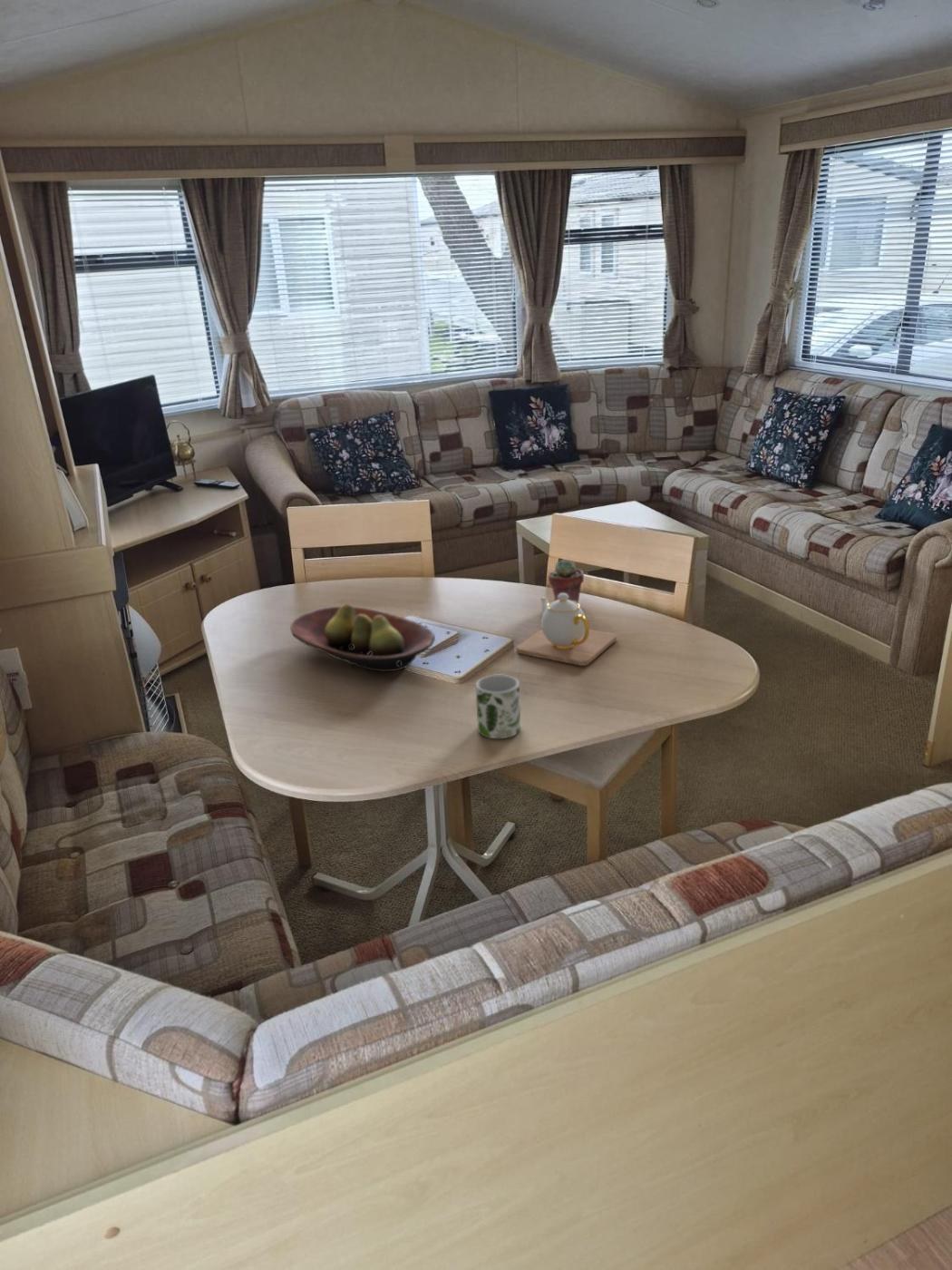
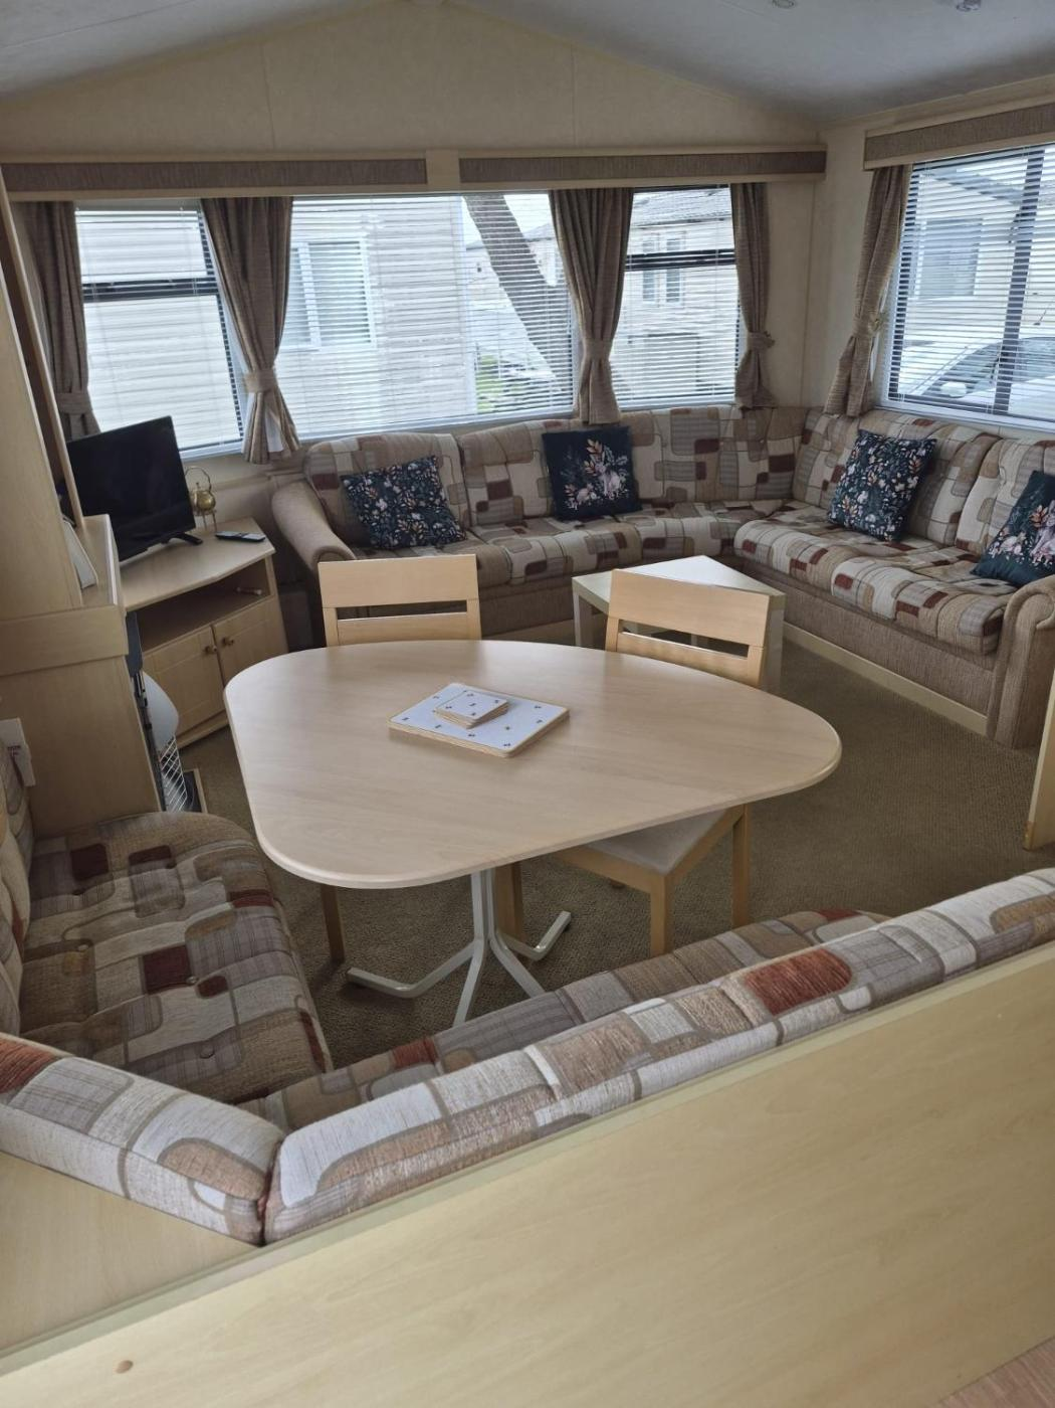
- potted succulent [547,559,585,603]
- teapot [515,593,618,667]
- mug [475,674,521,739]
- fruit bowl [290,603,436,672]
